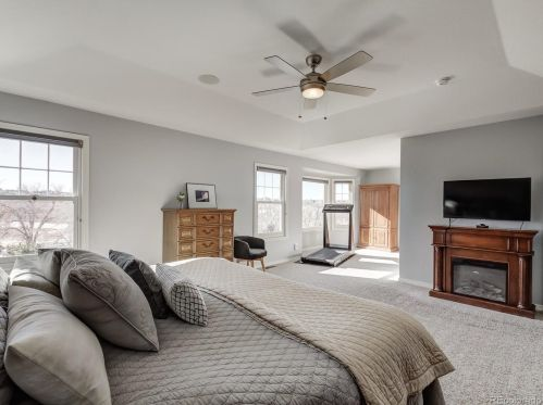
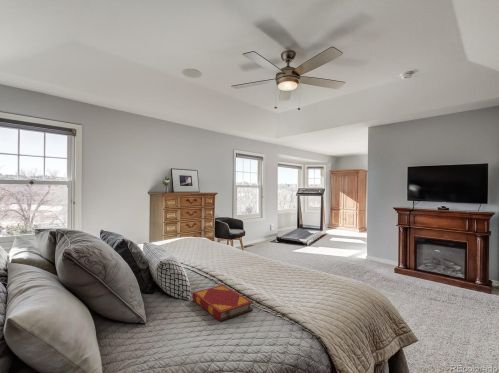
+ hardback book [191,284,254,322]
